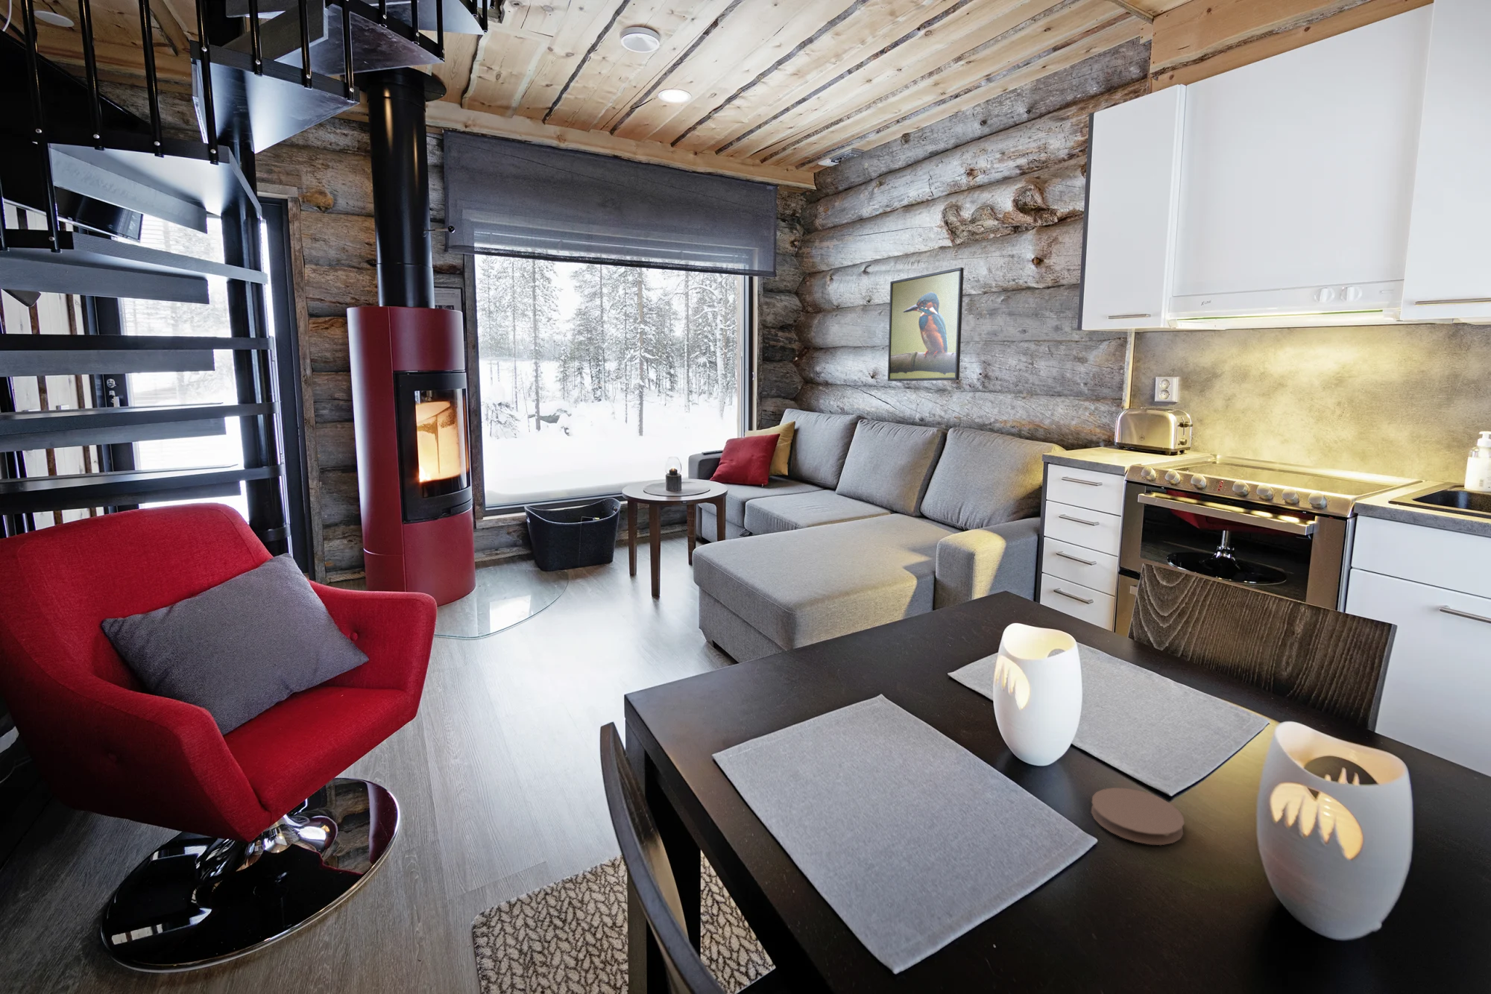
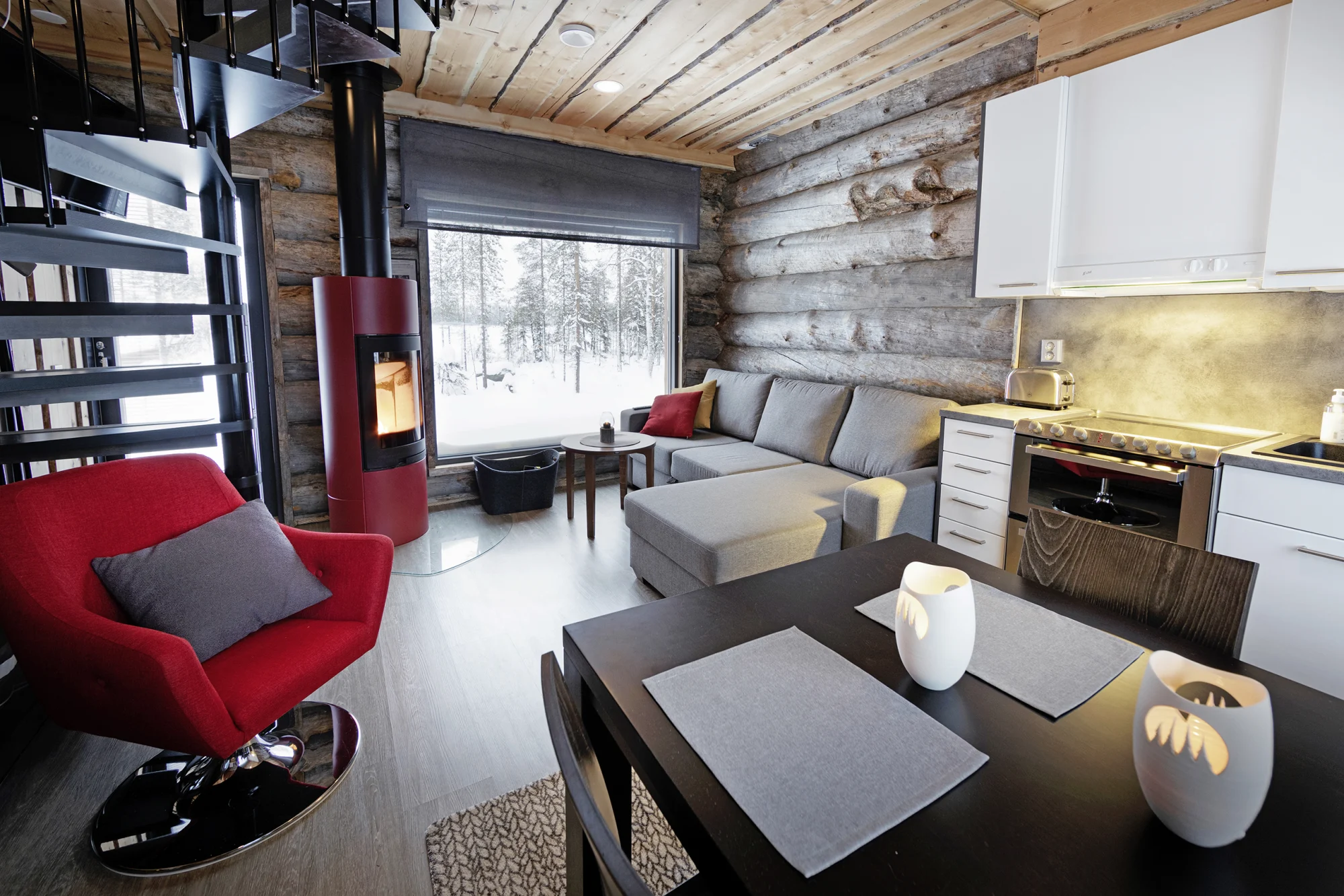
- coaster [1091,787,1185,845]
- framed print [888,266,965,383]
